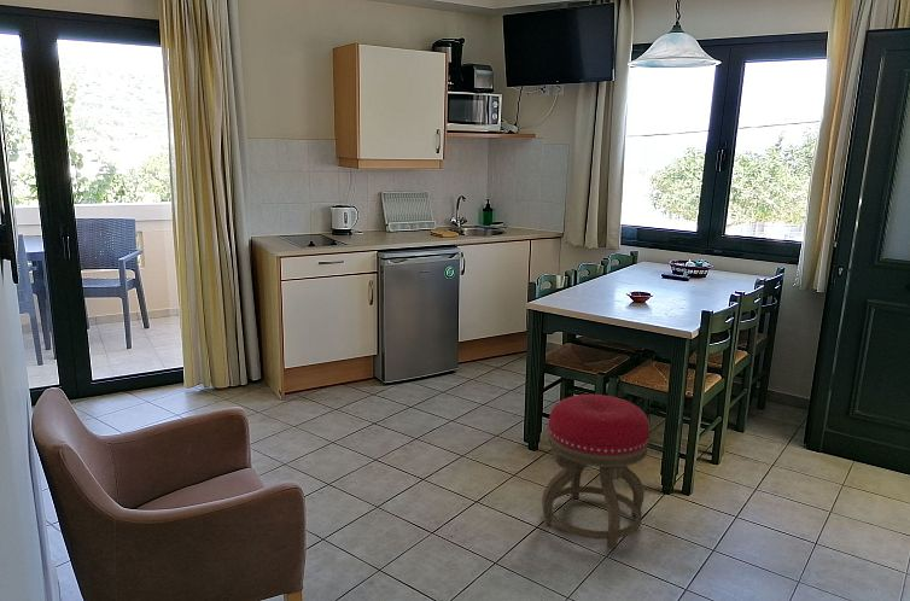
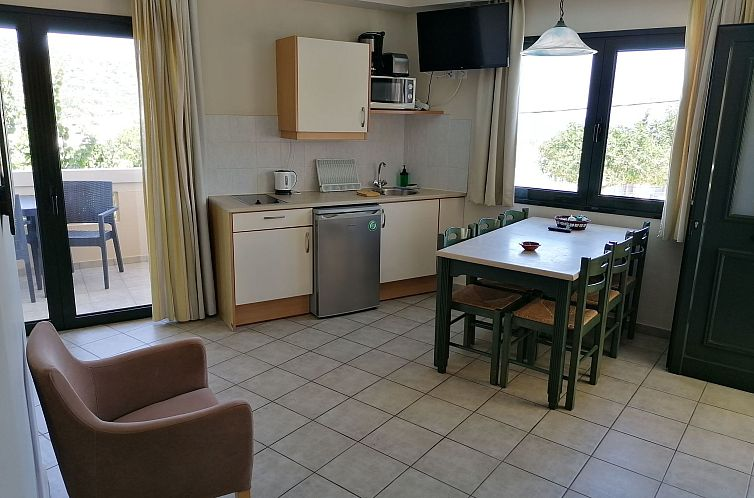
- stool [541,393,651,548]
